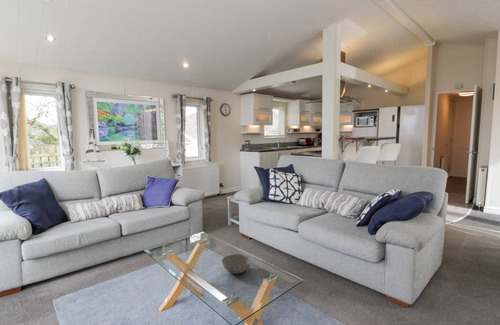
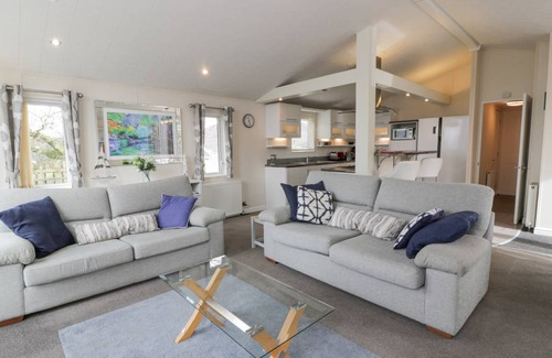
- bowl [221,253,252,275]
